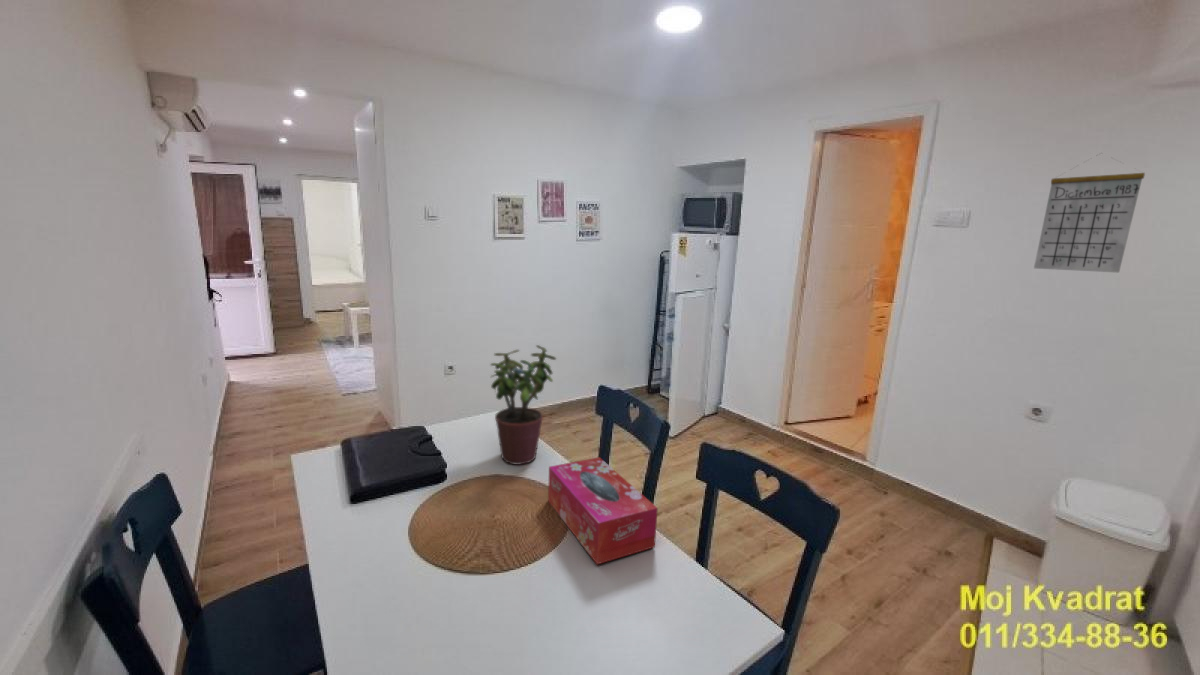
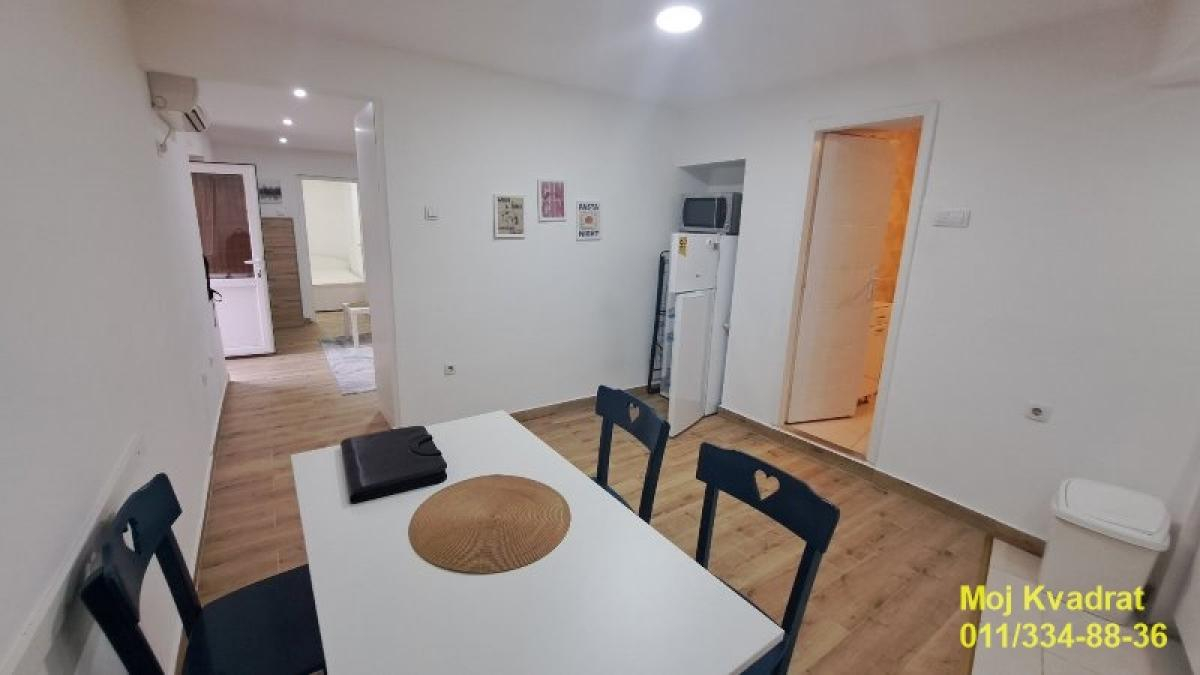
- tissue box [547,456,659,565]
- potted plant [489,344,557,466]
- calendar [1033,152,1146,274]
